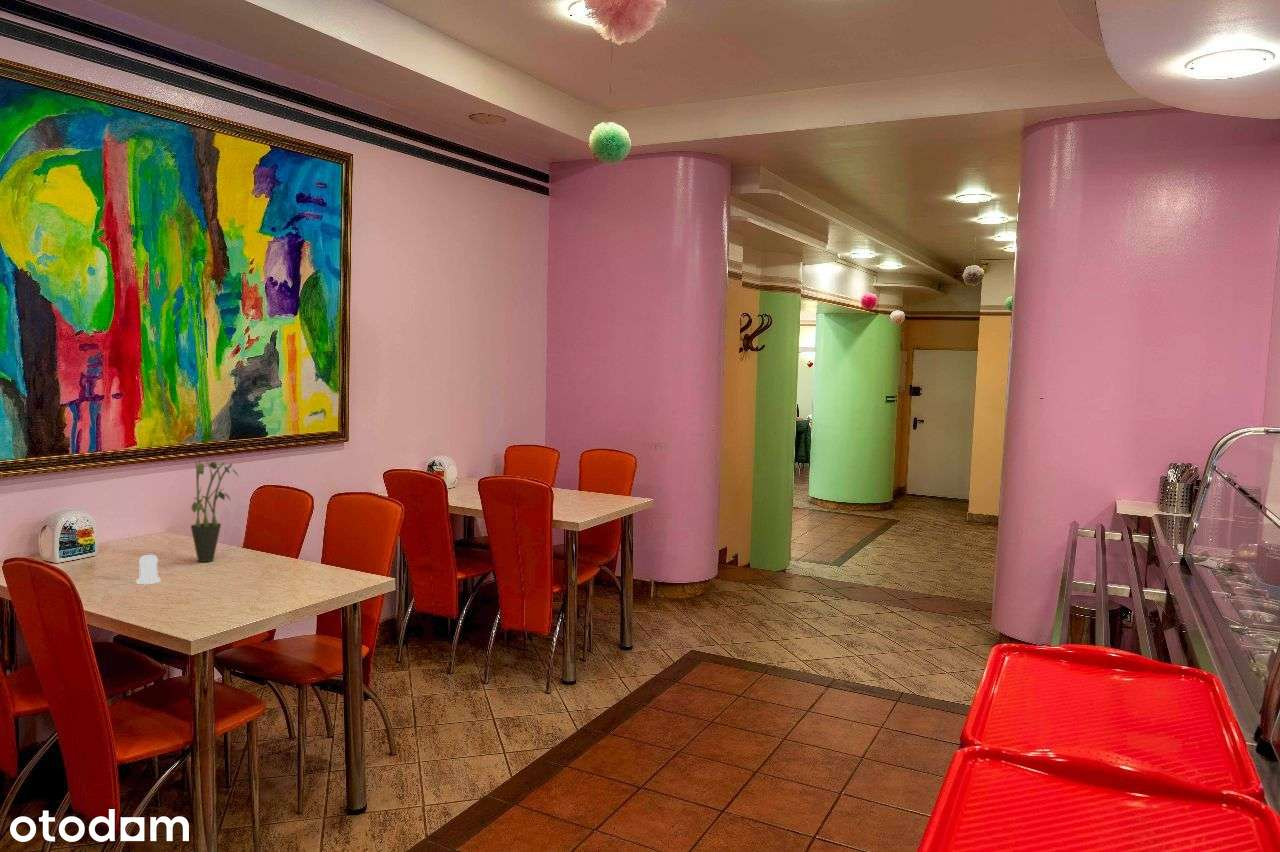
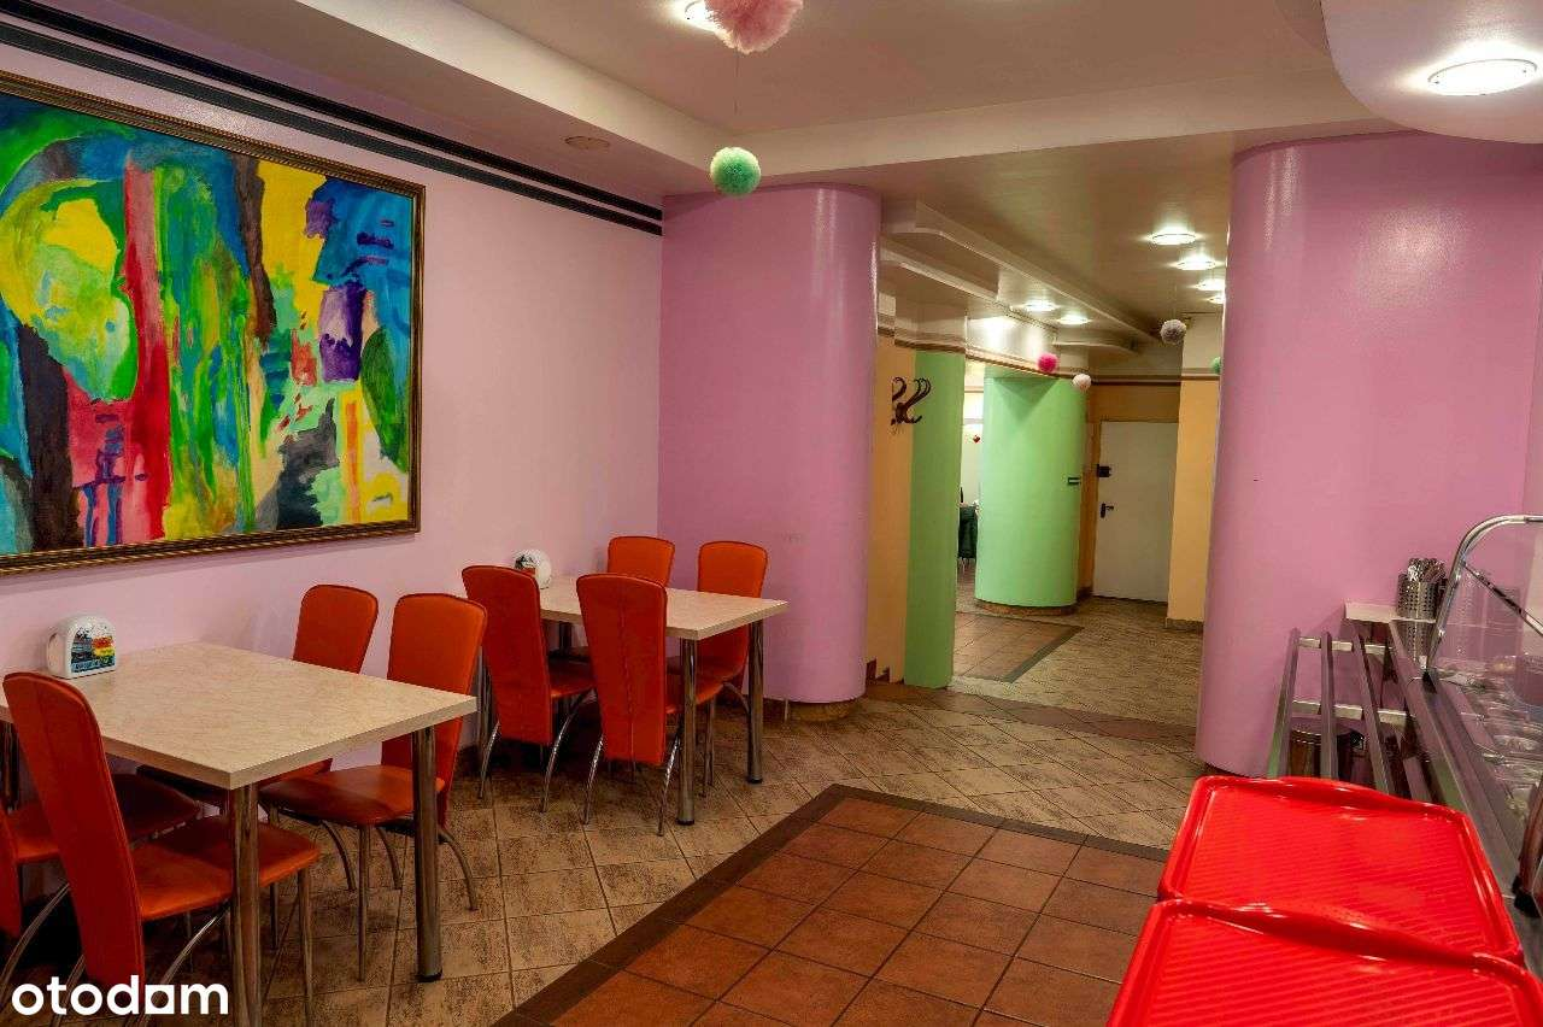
- salt shaker [135,554,162,585]
- potted plant [190,456,240,563]
